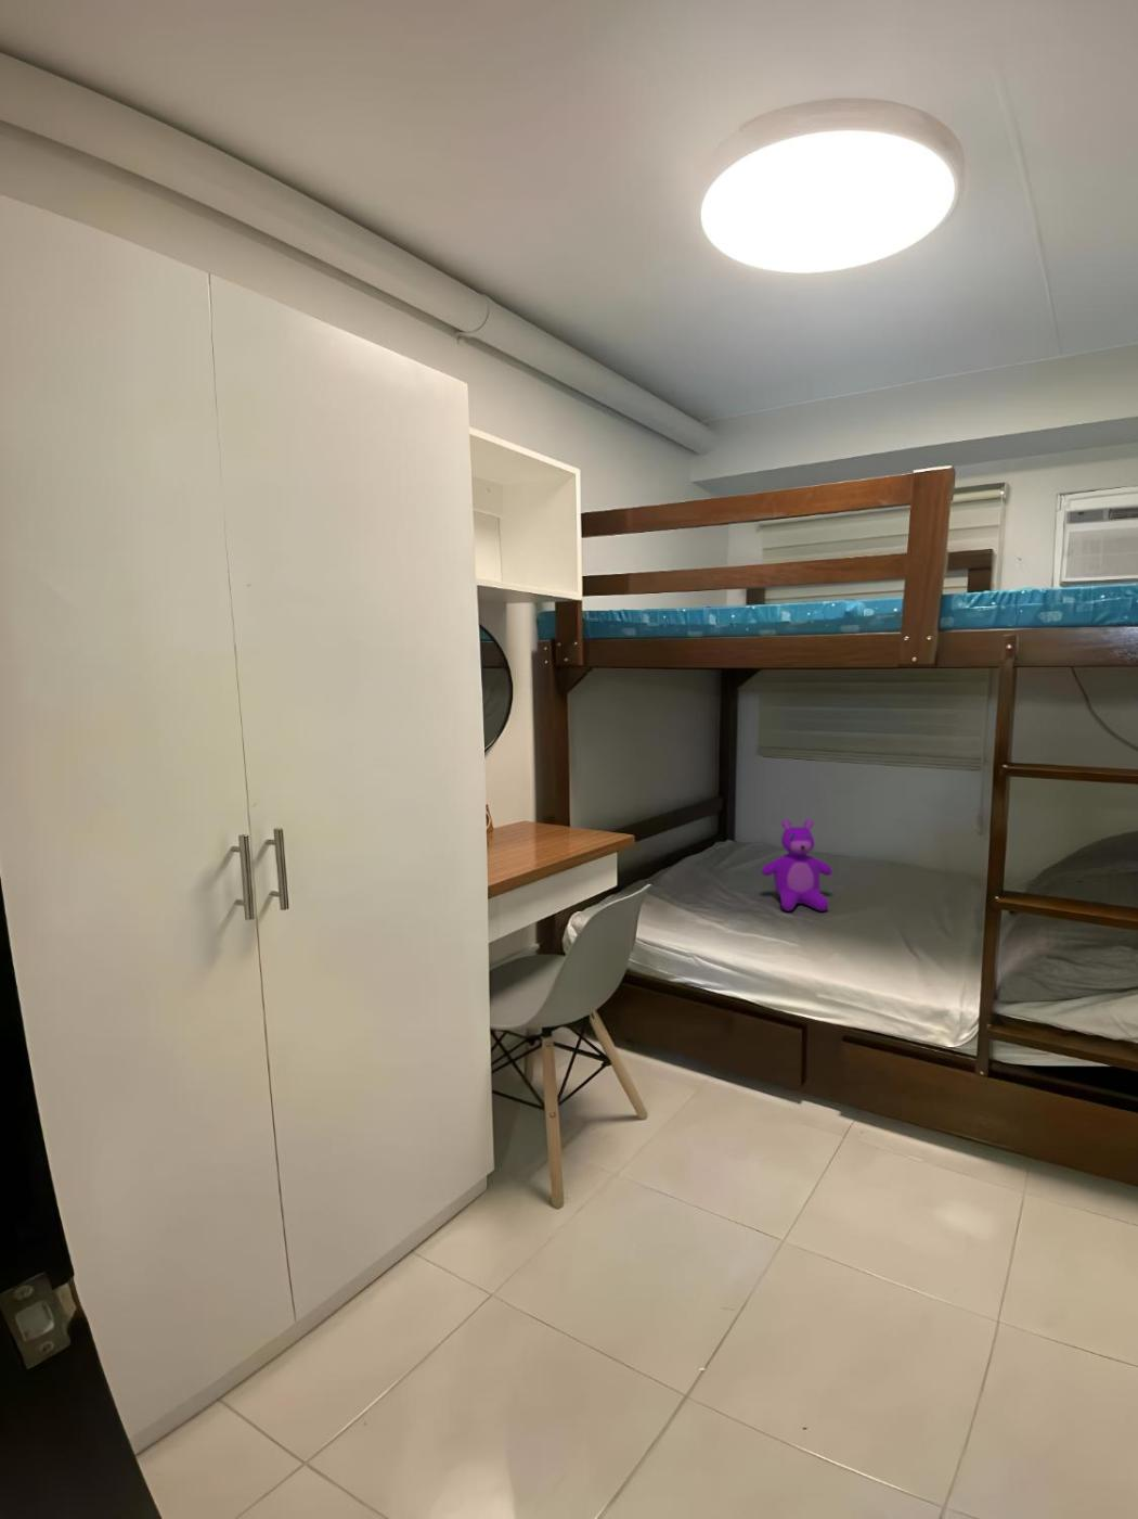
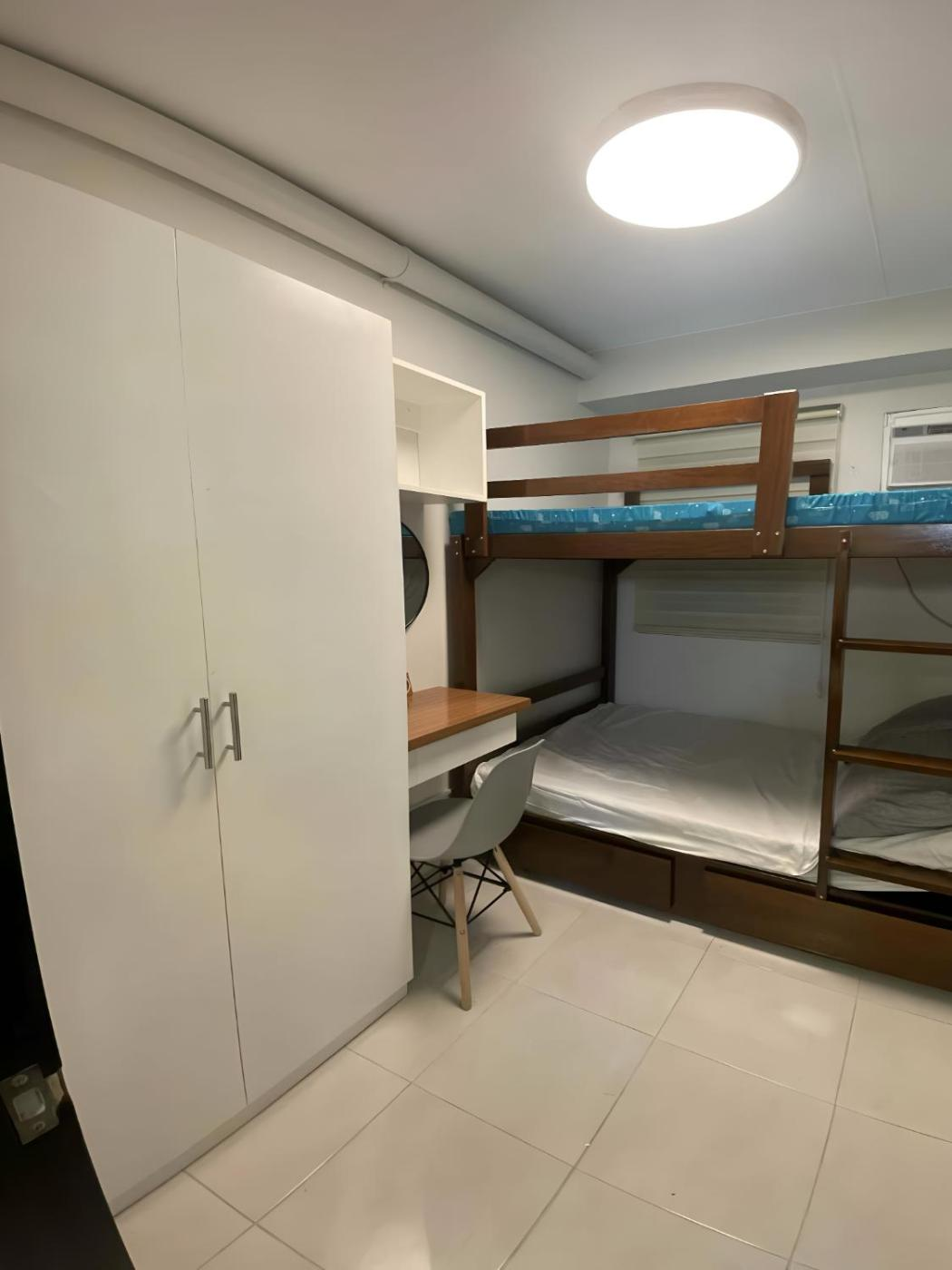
- teddy bear [760,818,833,911]
